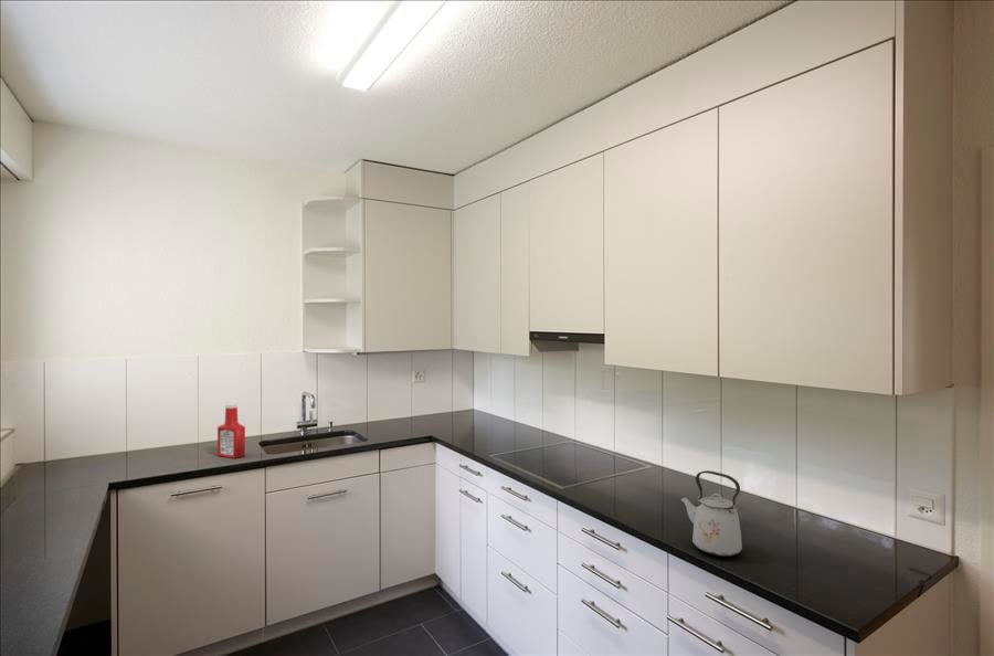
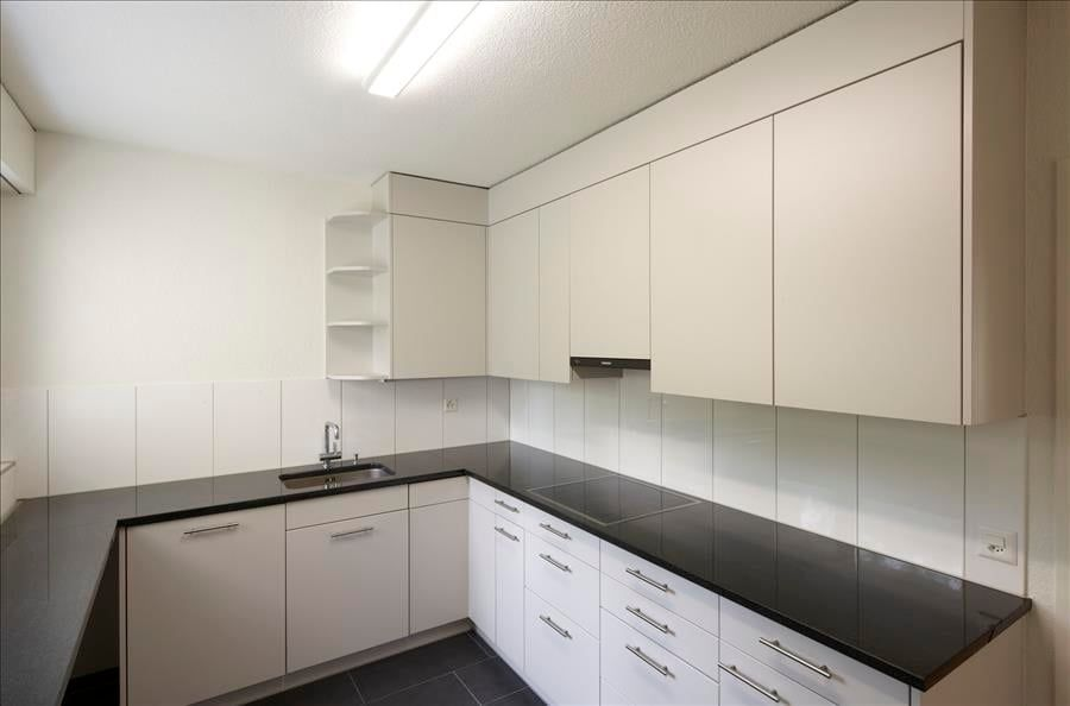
- kettle [679,469,743,558]
- soap bottle [216,402,246,459]
